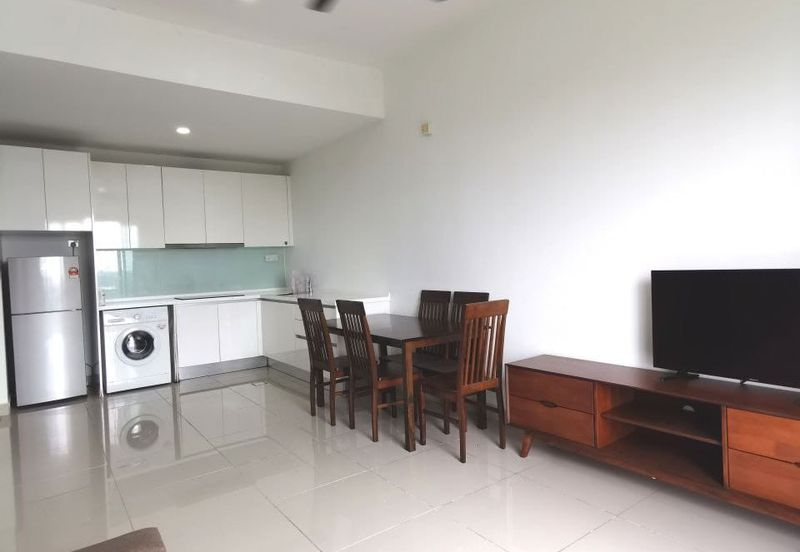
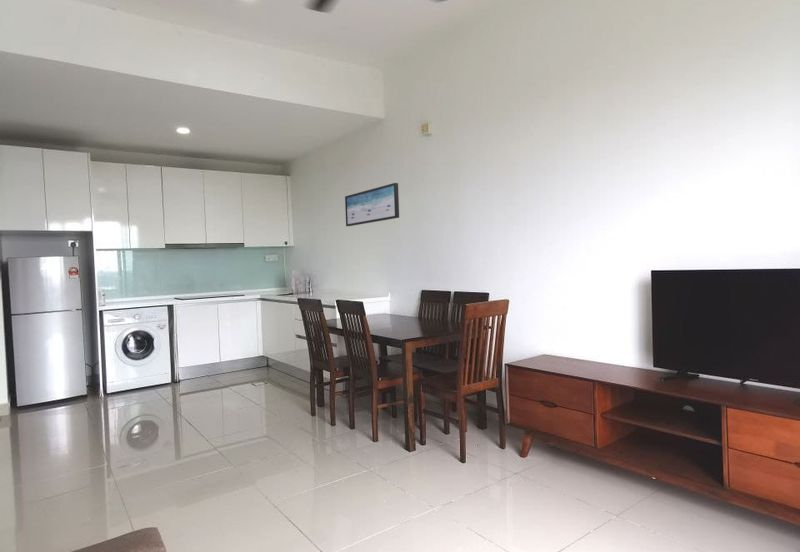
+ wall art [344,182,400,227]
